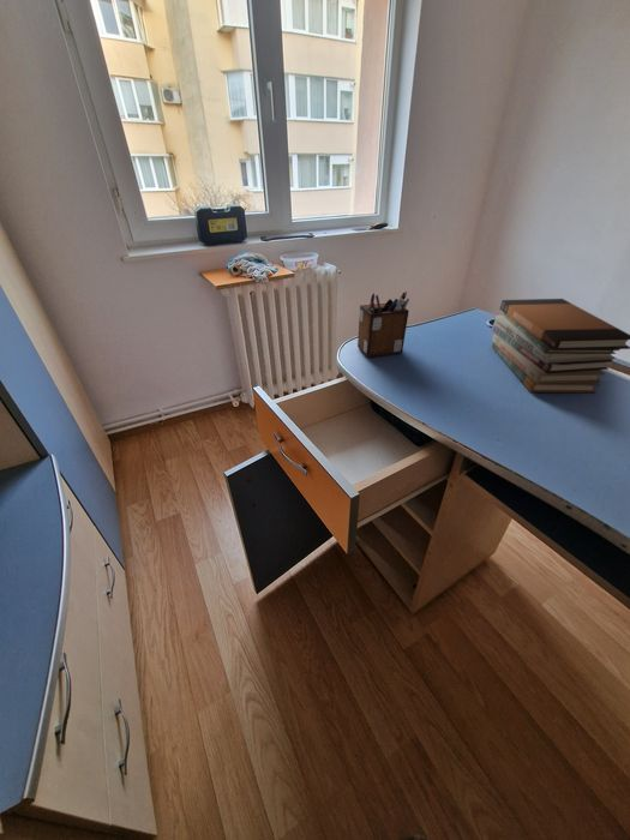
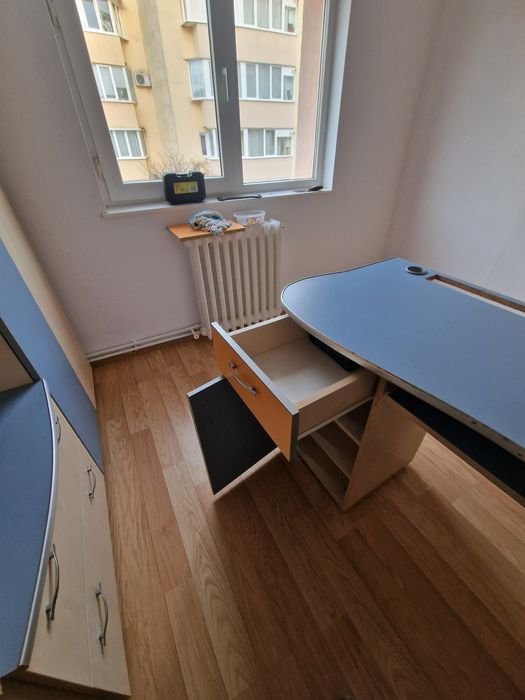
- desk organizer [356,290,410,359]
- book stack [491,298,630,394]
